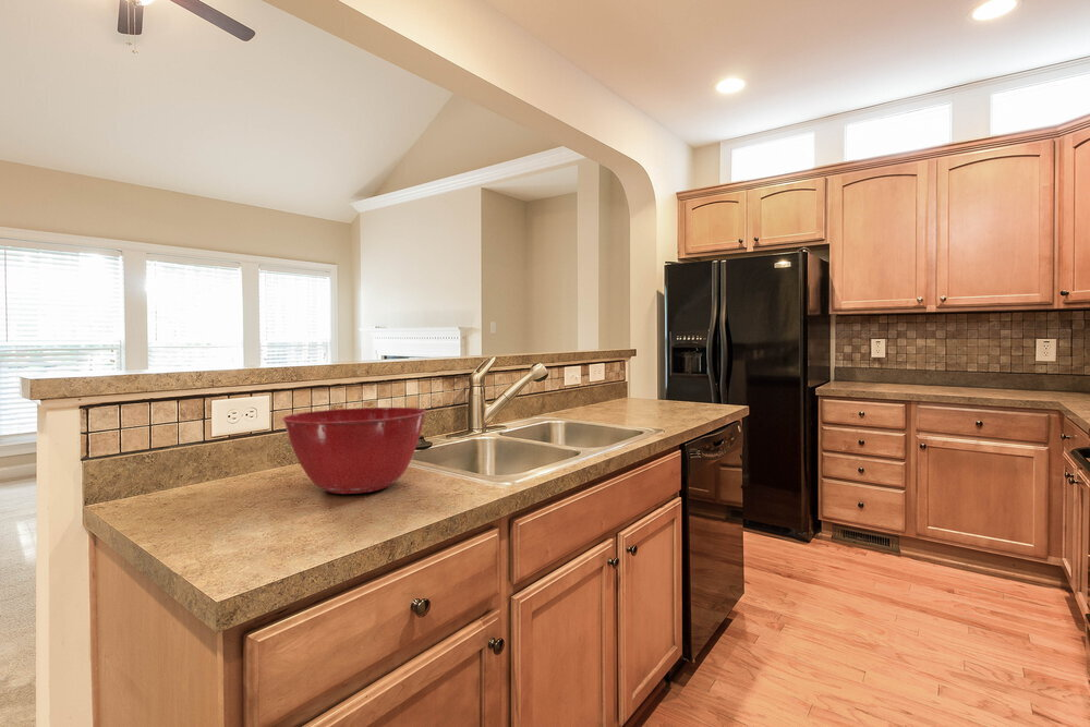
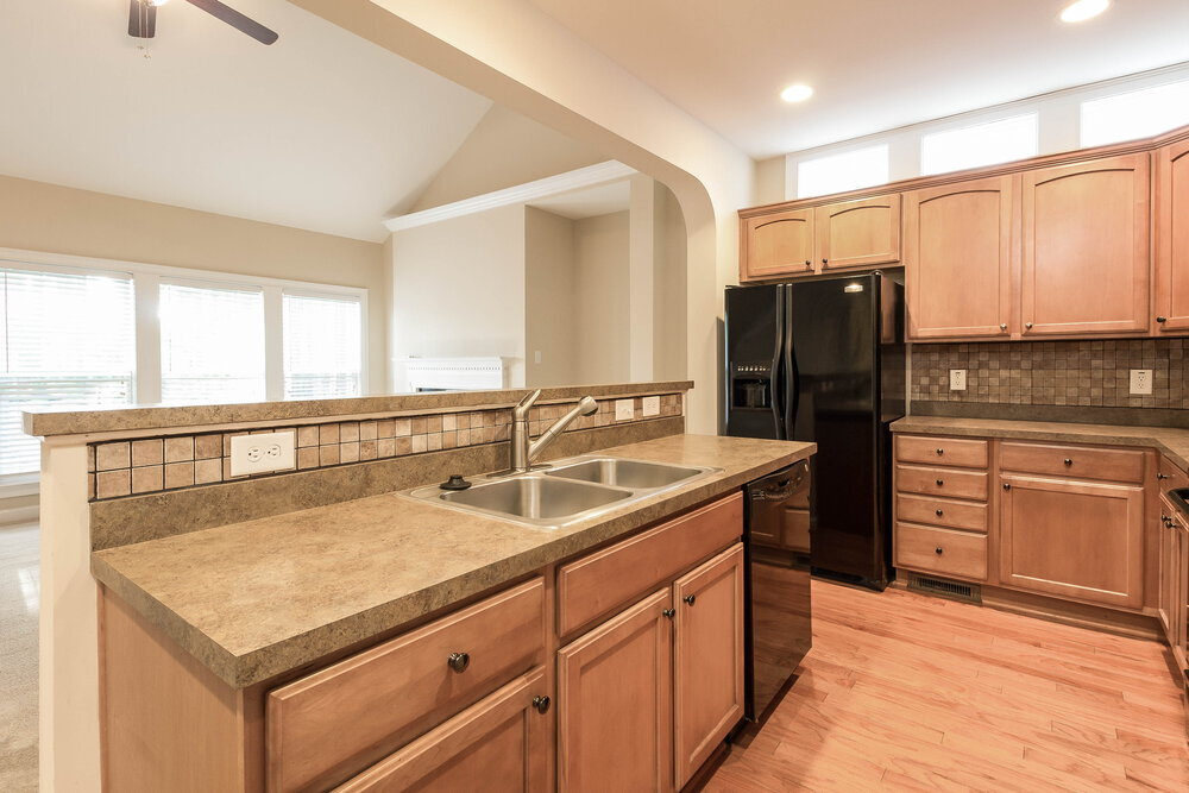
- mixing bowl [281,407,427,495]
